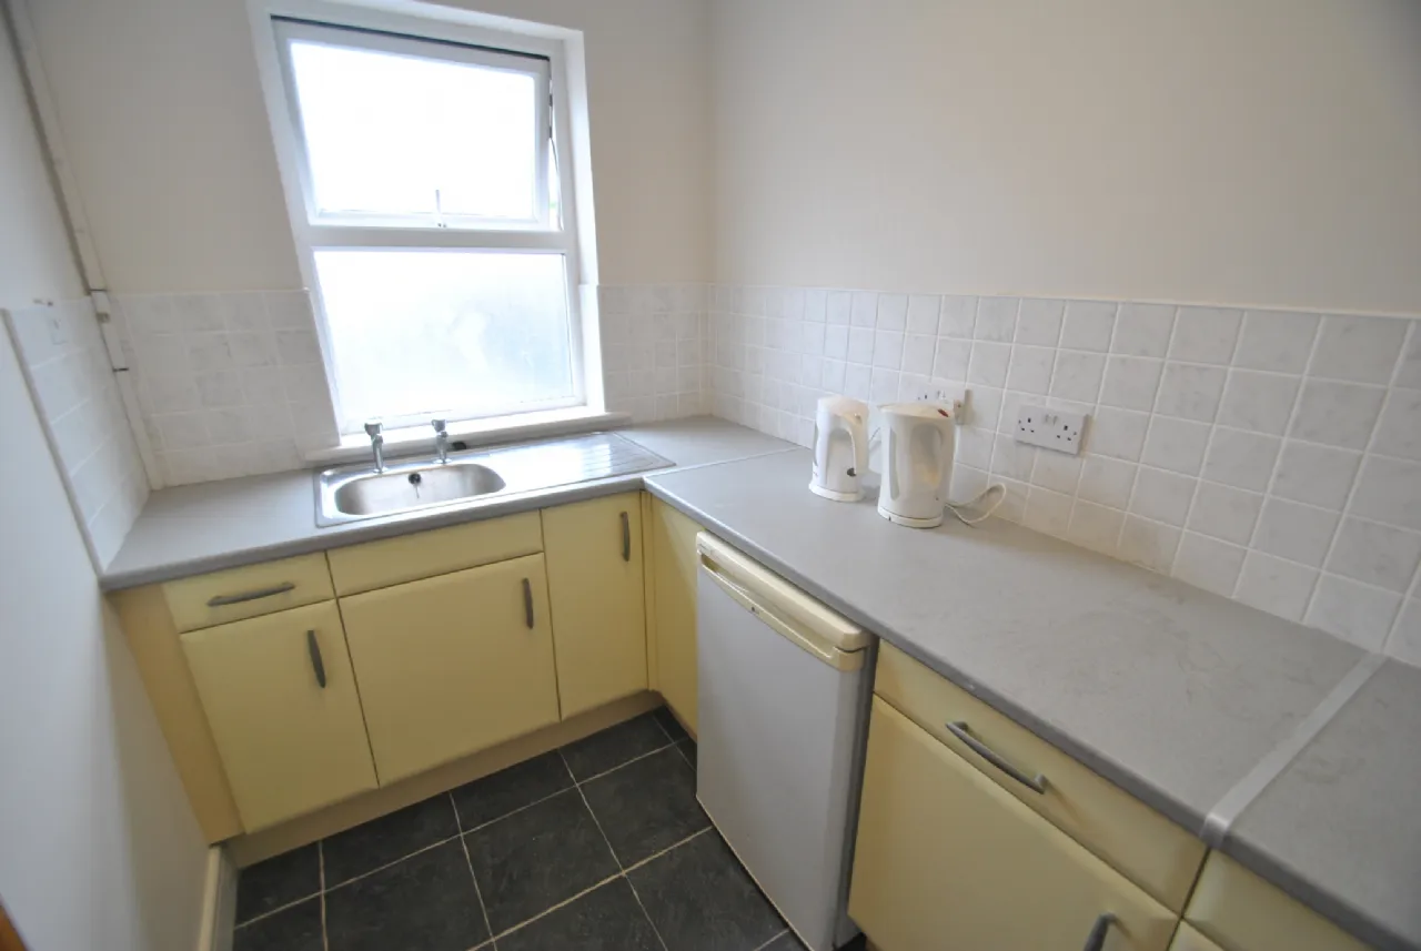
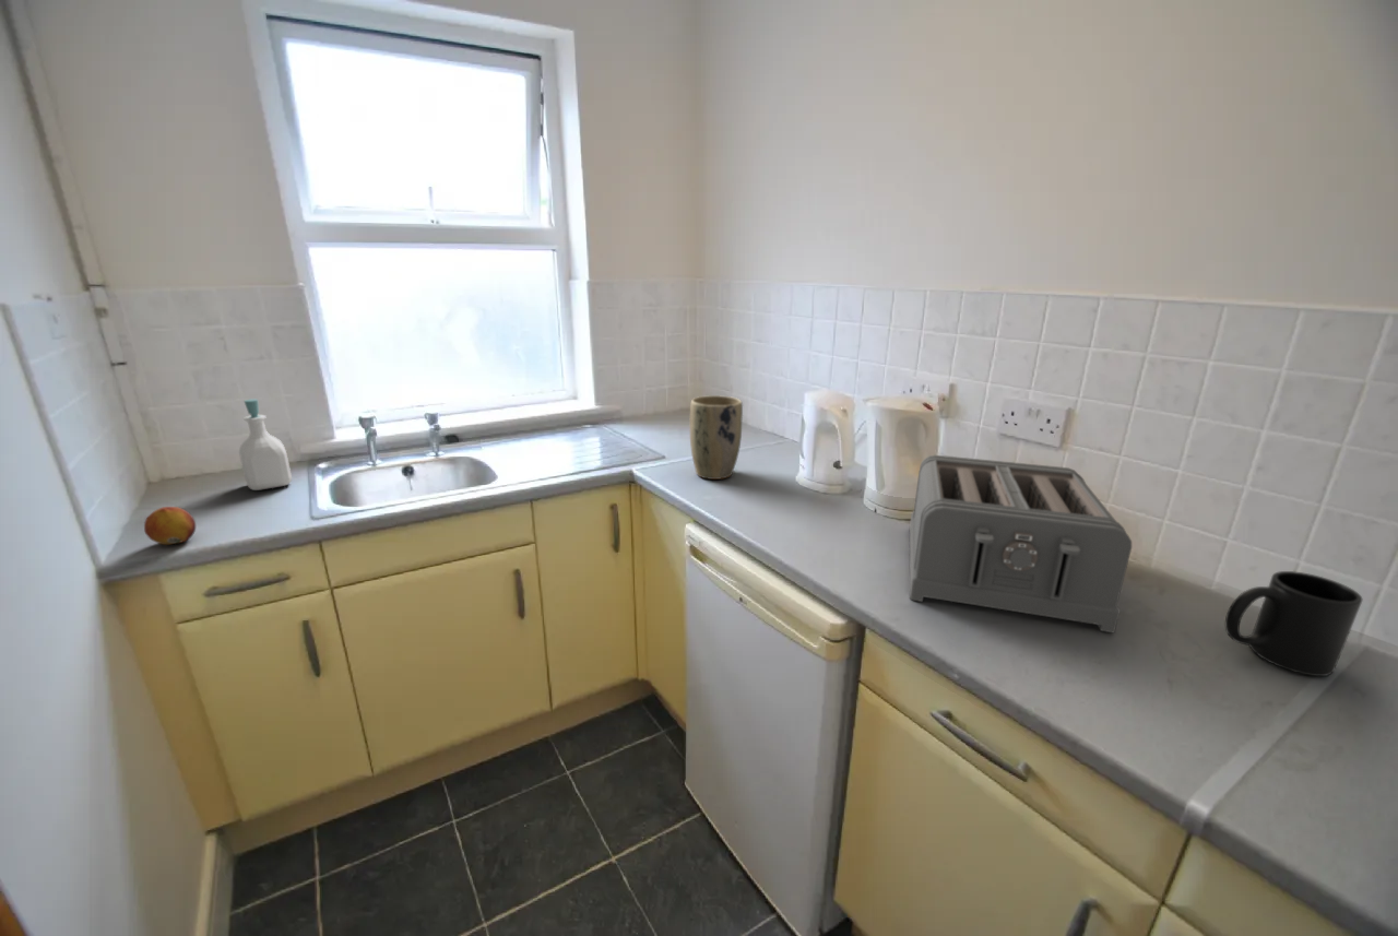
+ toaster [909,454,1133,633]
+ plant pot [689,394,744,481]
+ mug [1224,570,1363,677]
+ fruit [143,506,197,546]
+ soap bottle [238,398,293,491]
